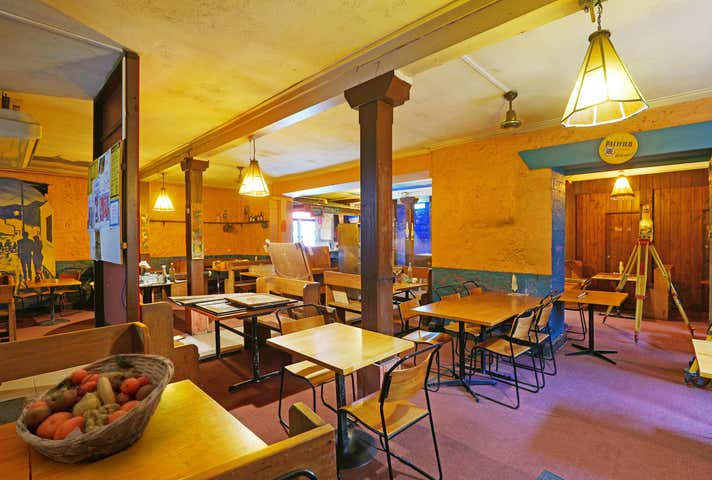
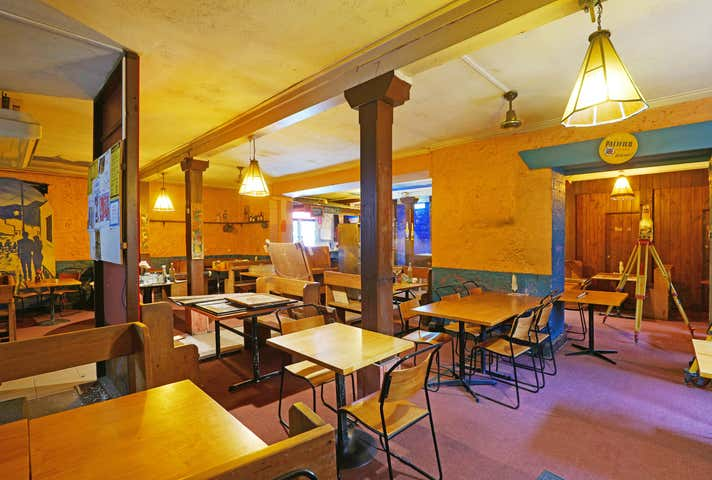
- fruit basket [14,353,175,465]
